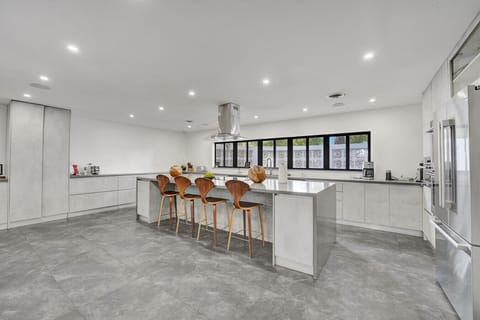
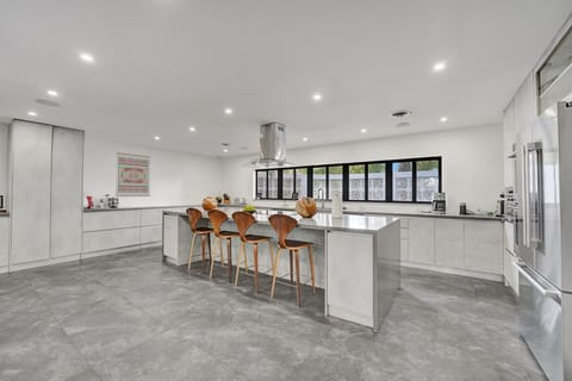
+ wall art [114,151,151,198]
